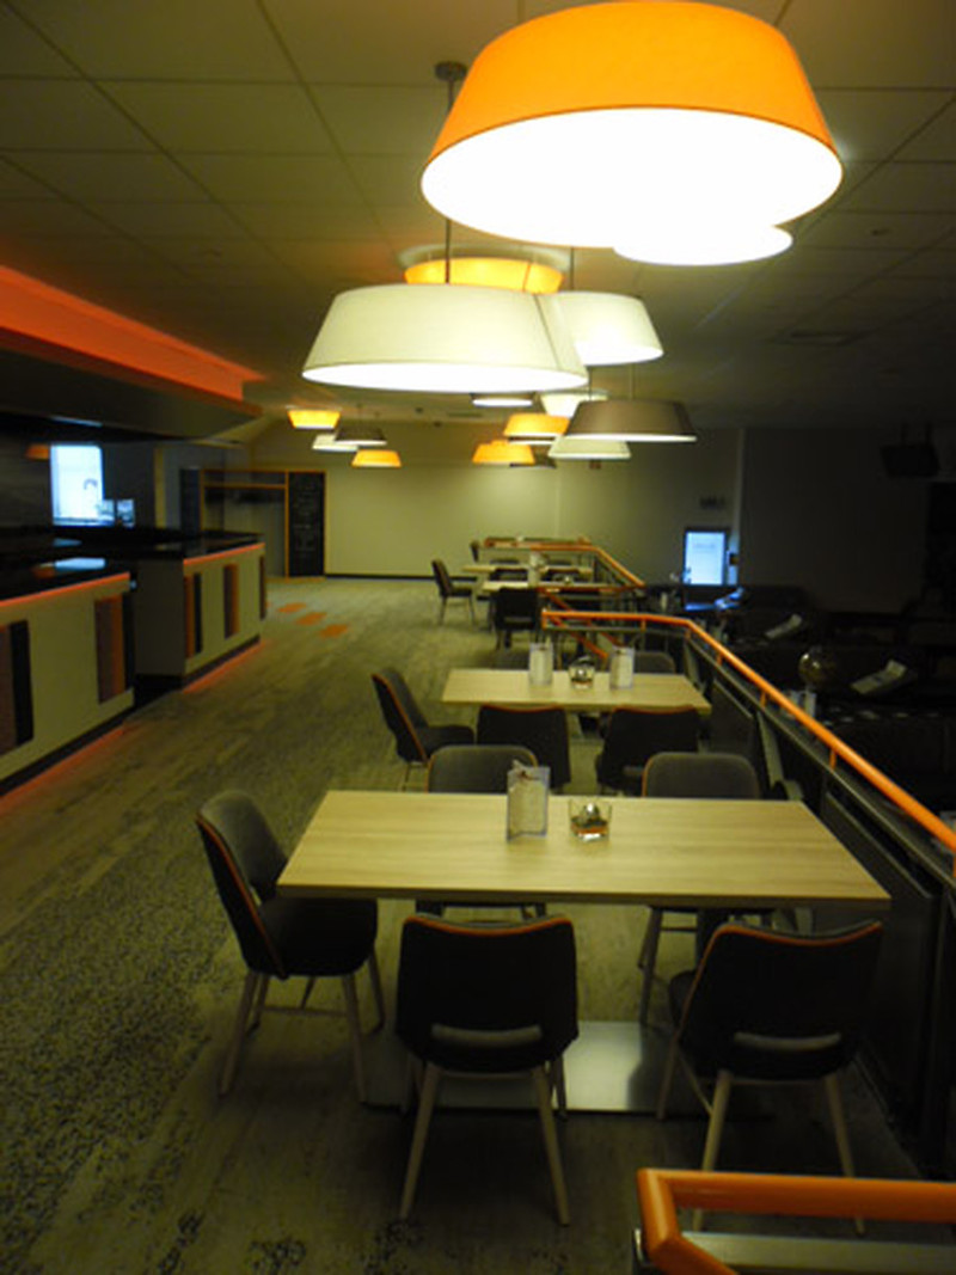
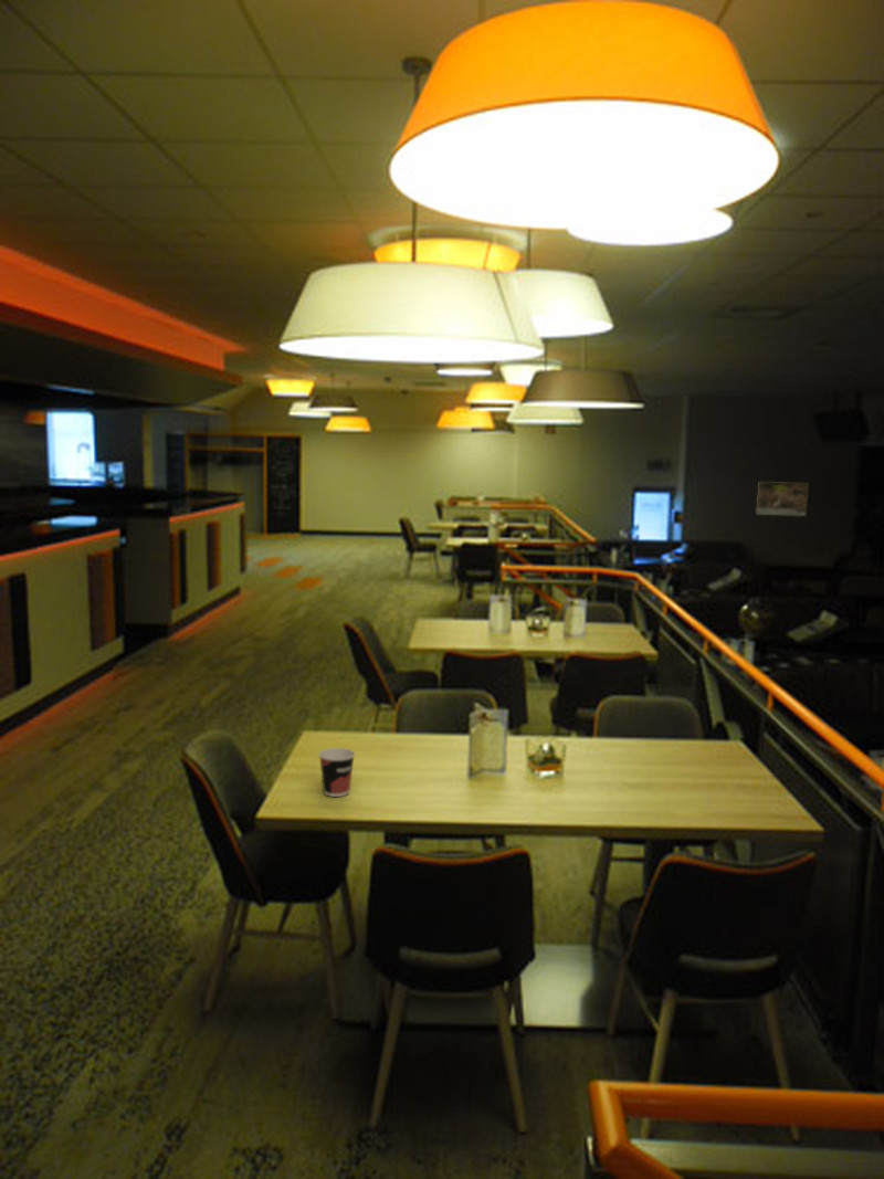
+ cup [318,747,356,798]
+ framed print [756,481,809,517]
